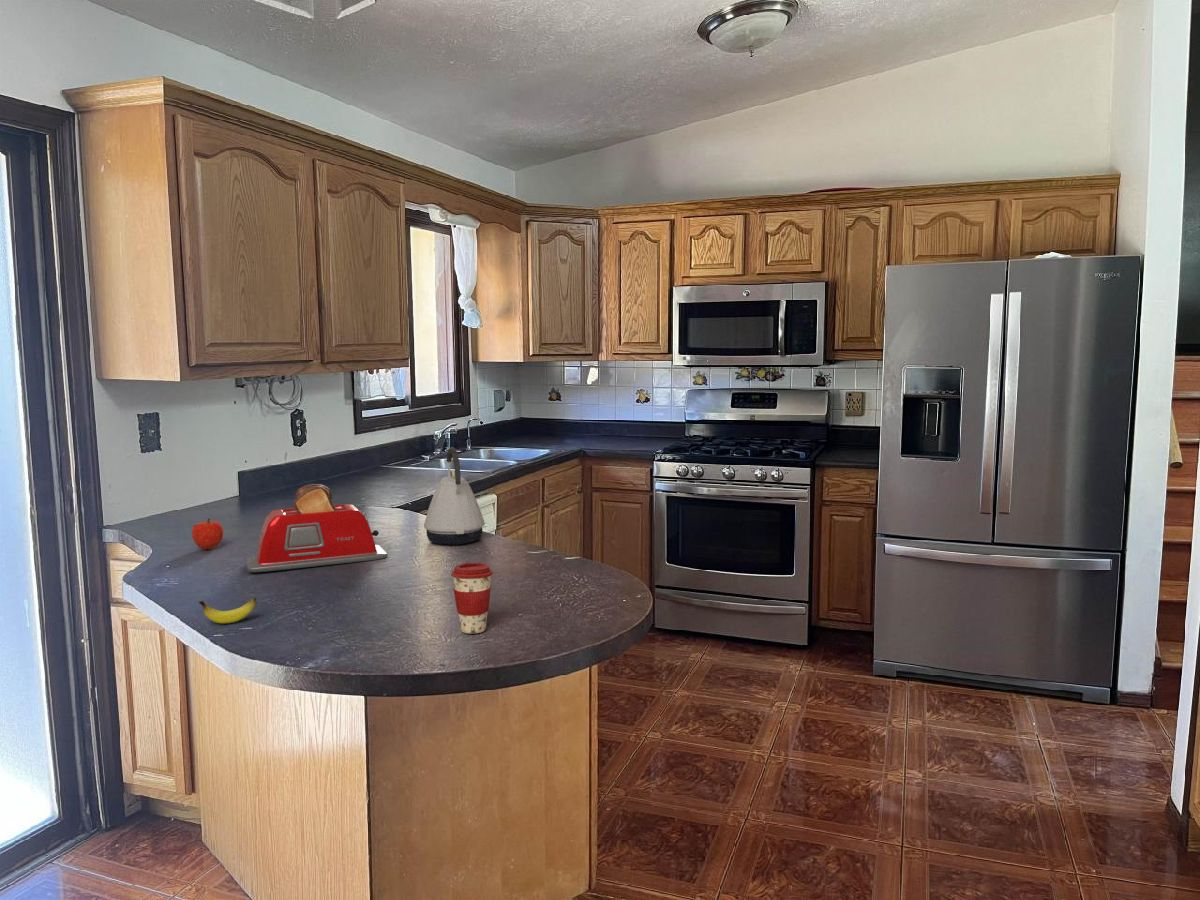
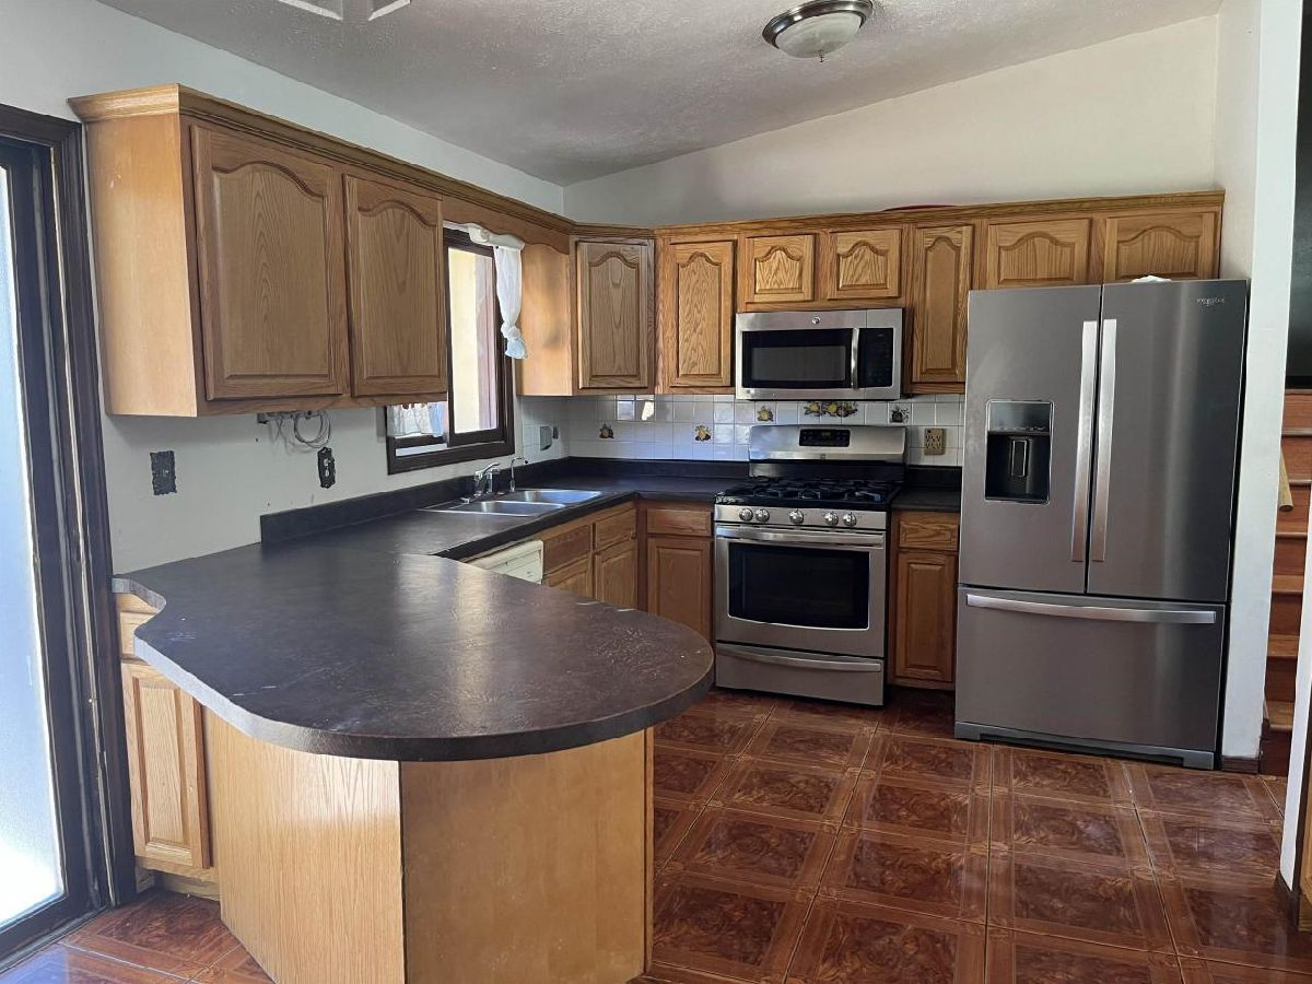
- toaster [245,483,388,573]
- kettle [423,446,485,546]
- coffee cup [450,562,494,635]
- banana [198,597,257,625]
- fruit [191,518,224,551]
